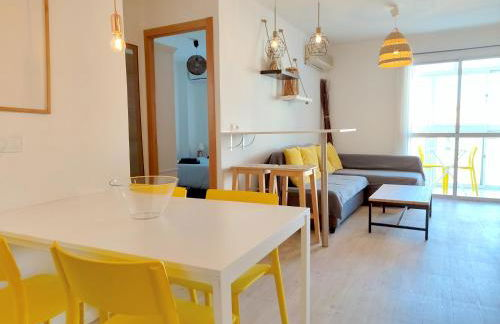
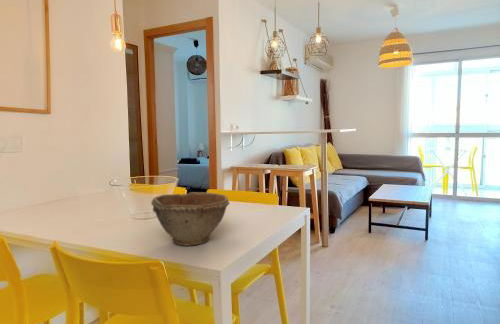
+ bowl [150,191,230,247]
